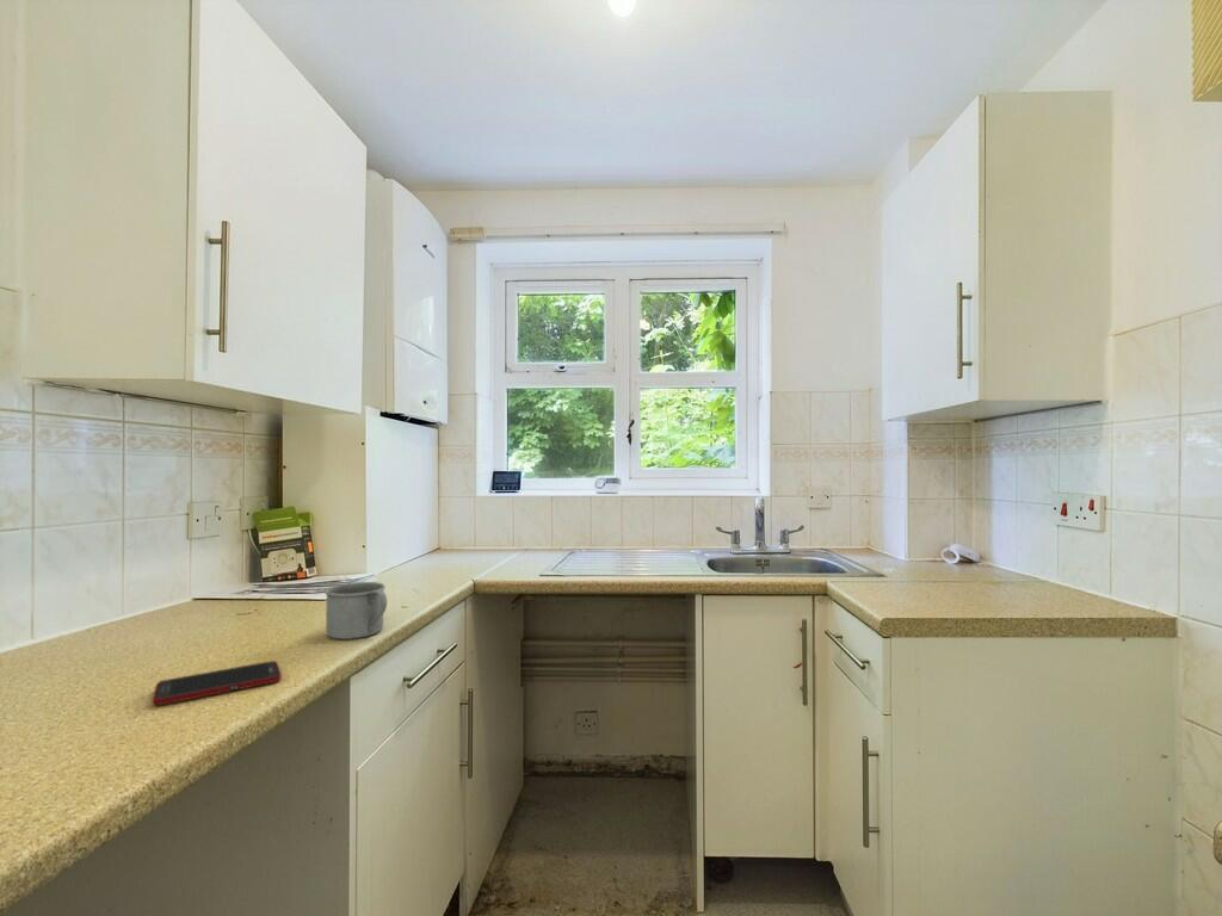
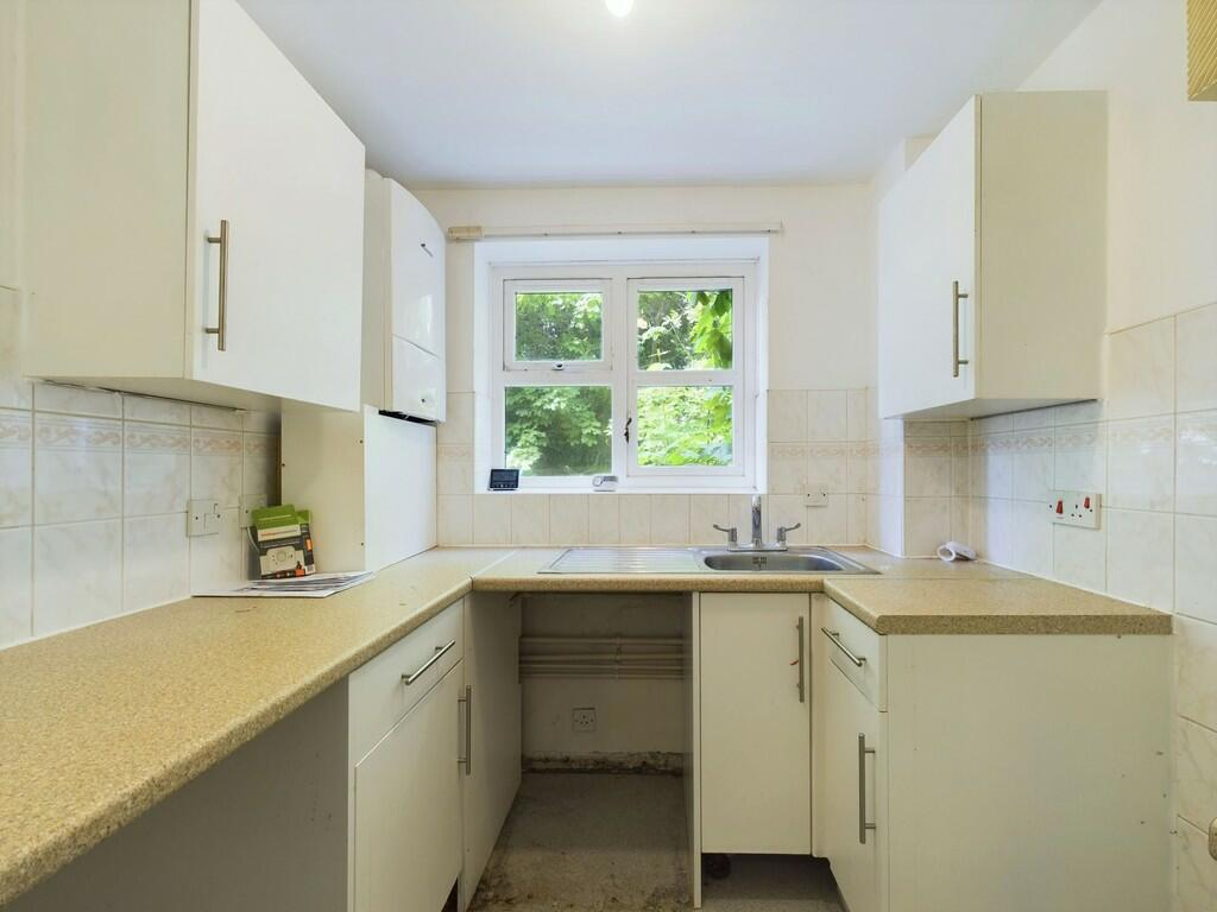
- cell phone [152,660,283,706]
- mug [323,581,388,640]
